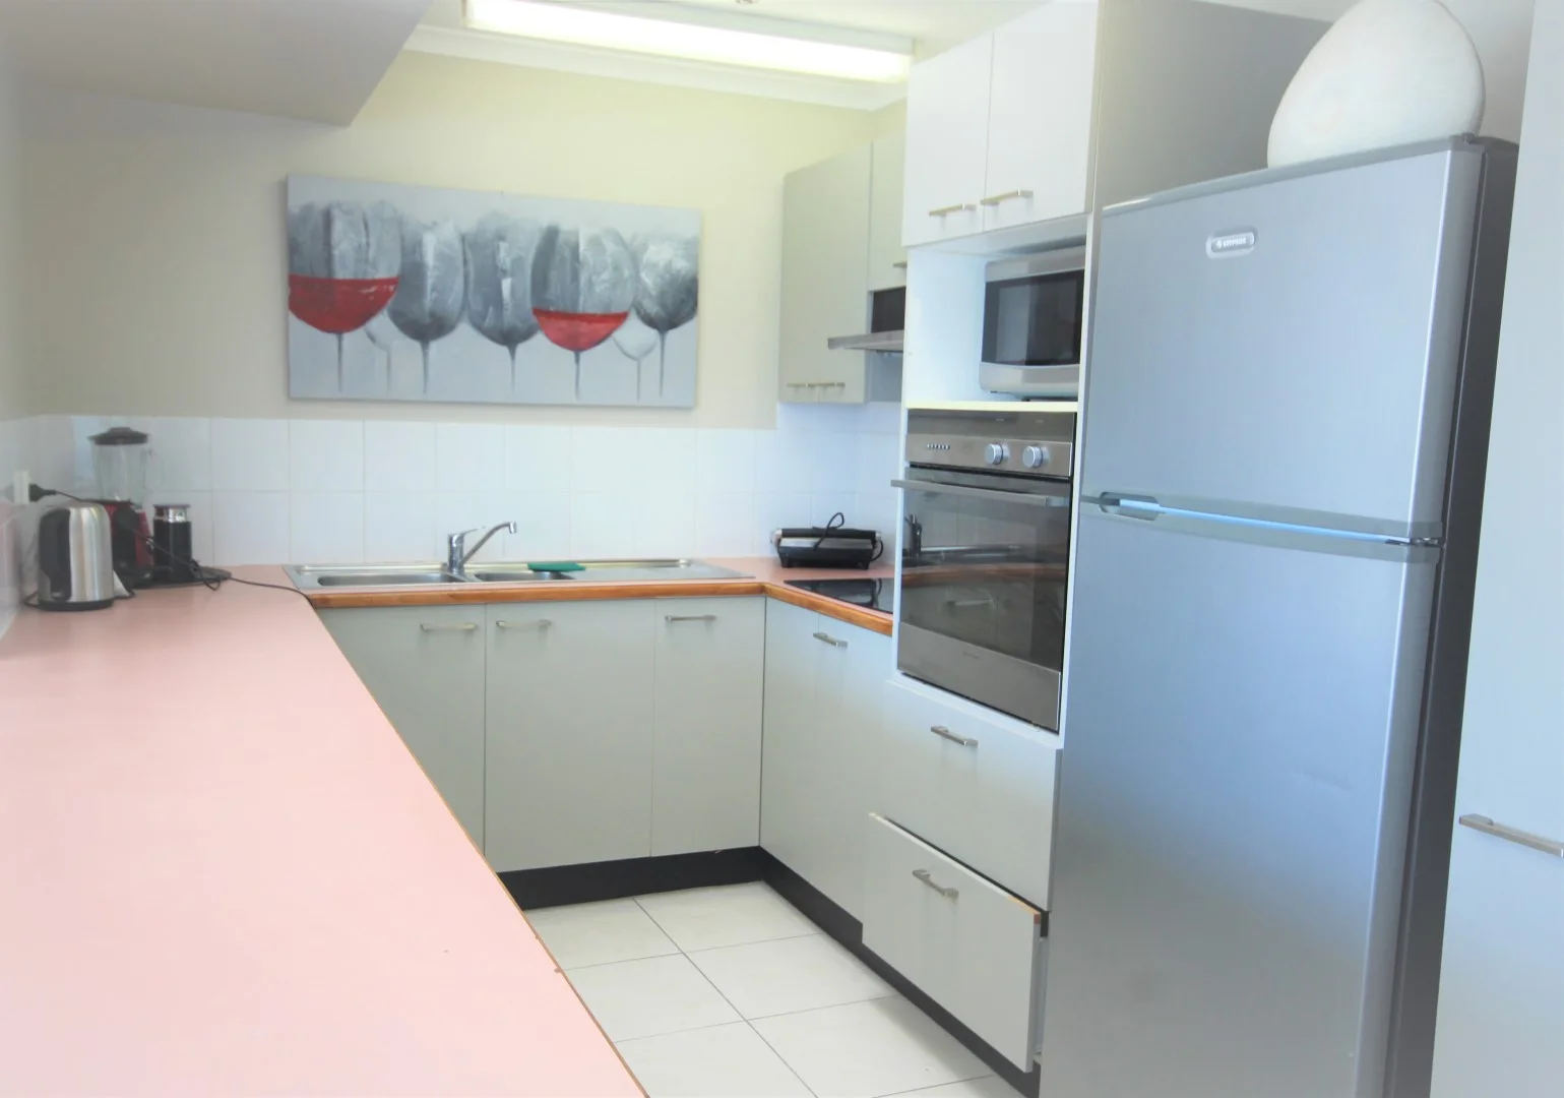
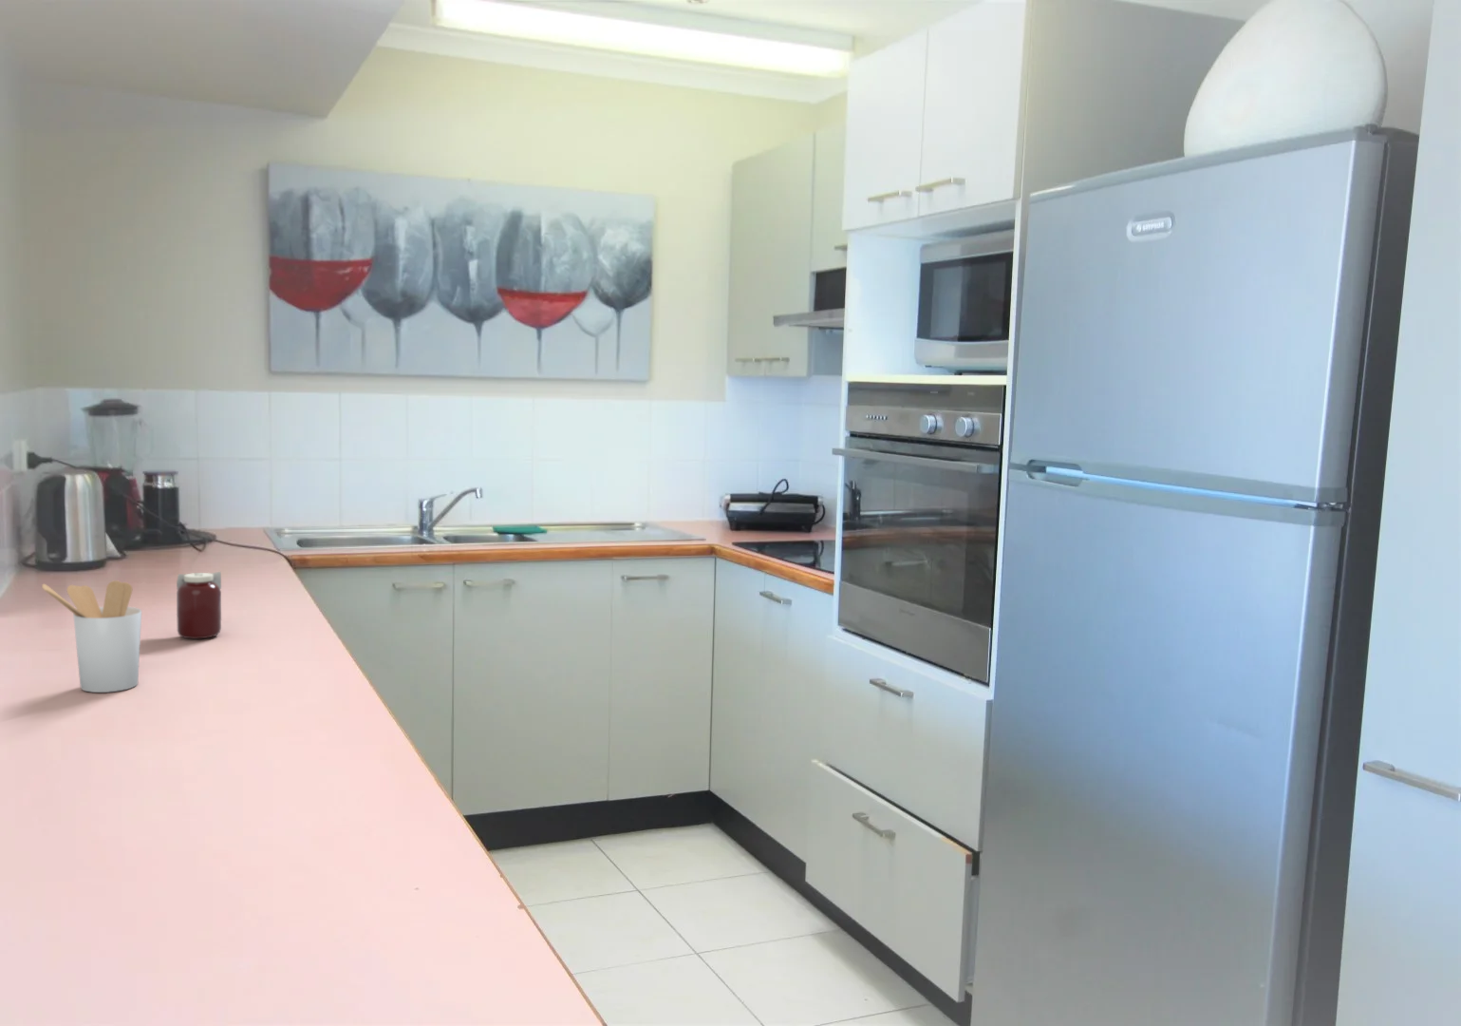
+ utensil holder [41,580,142,694]
+ jar [175,571,222,640]
